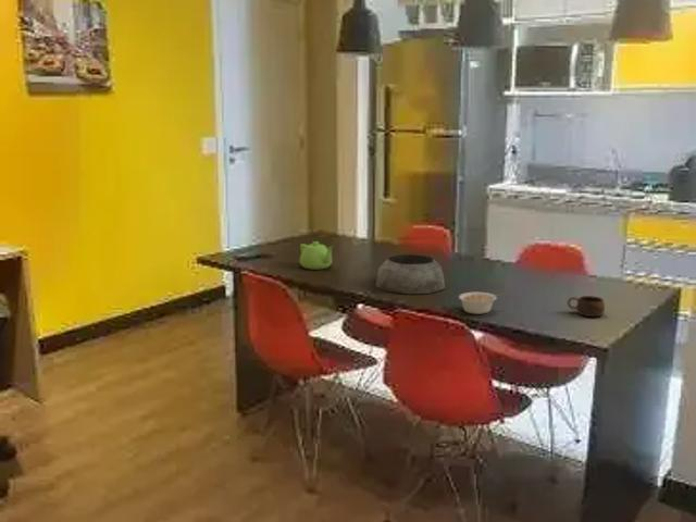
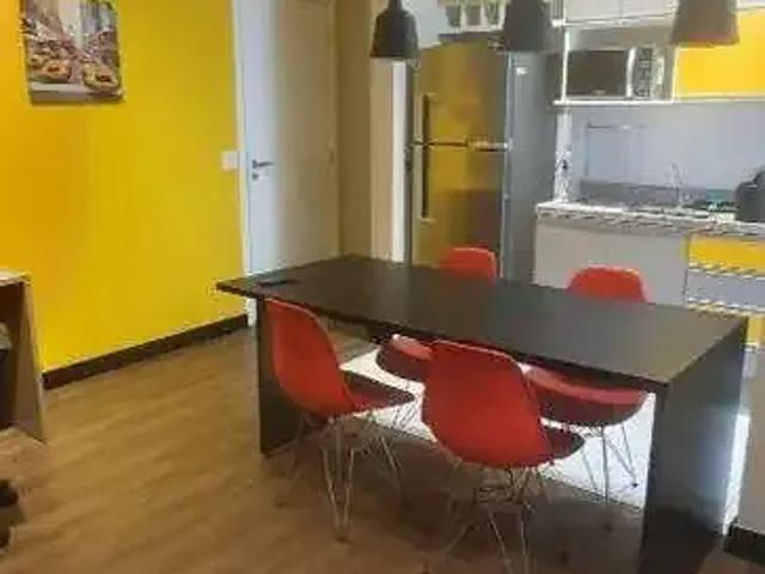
- plant pot [375,253,446,295]
- teapot [298,240,335,271]
- cup [567,295,606,318]
- legume [458,291,505,315]
